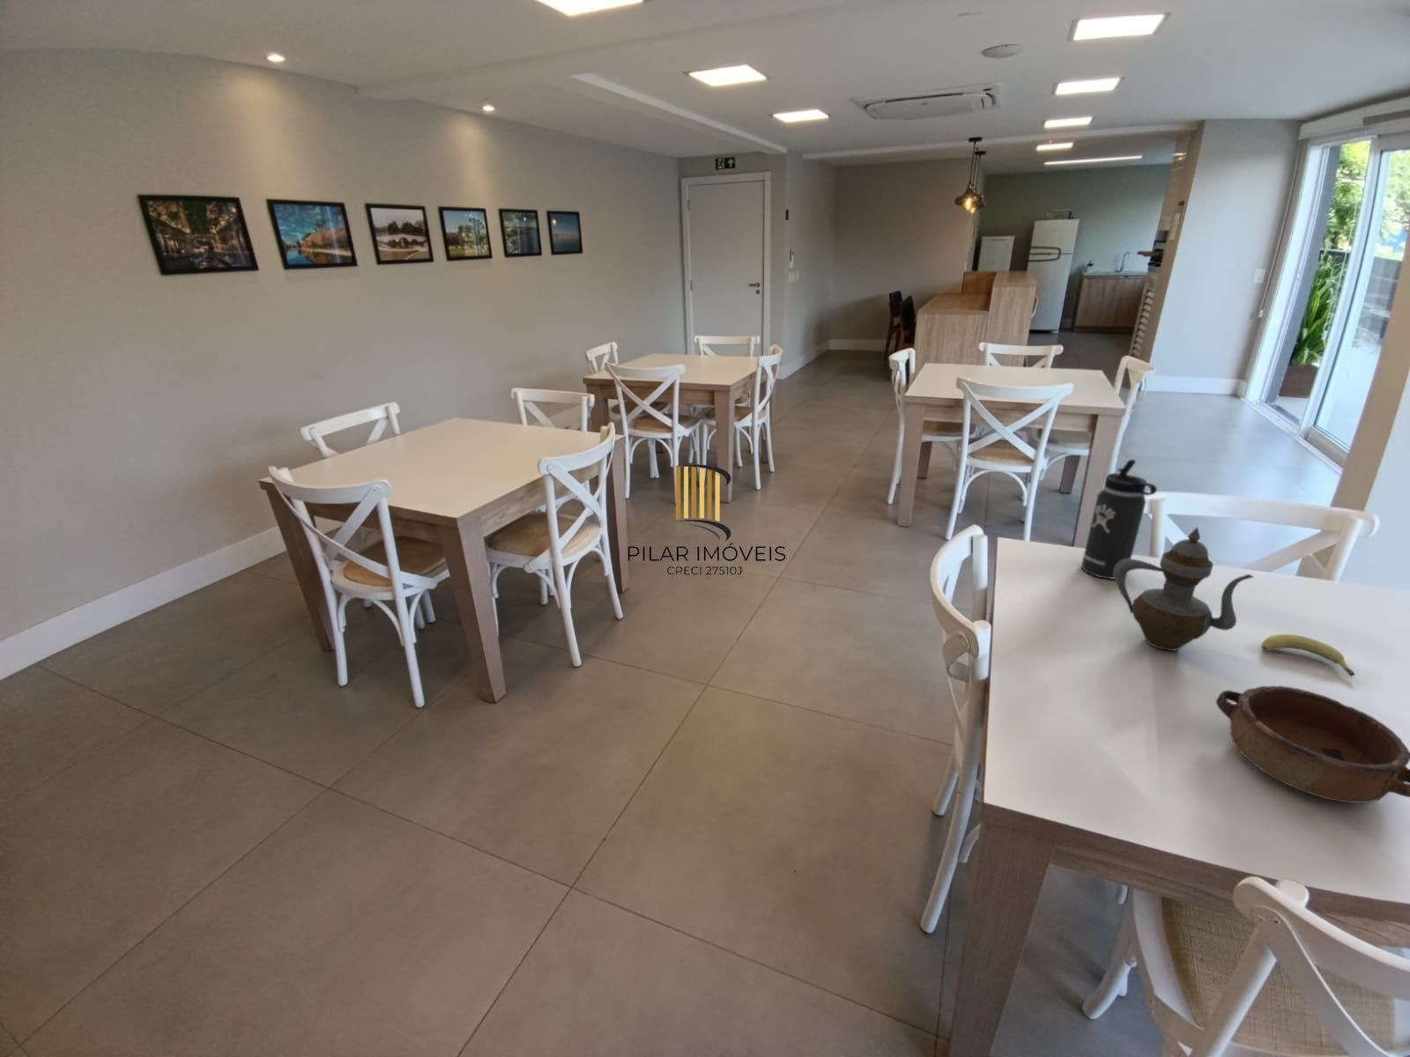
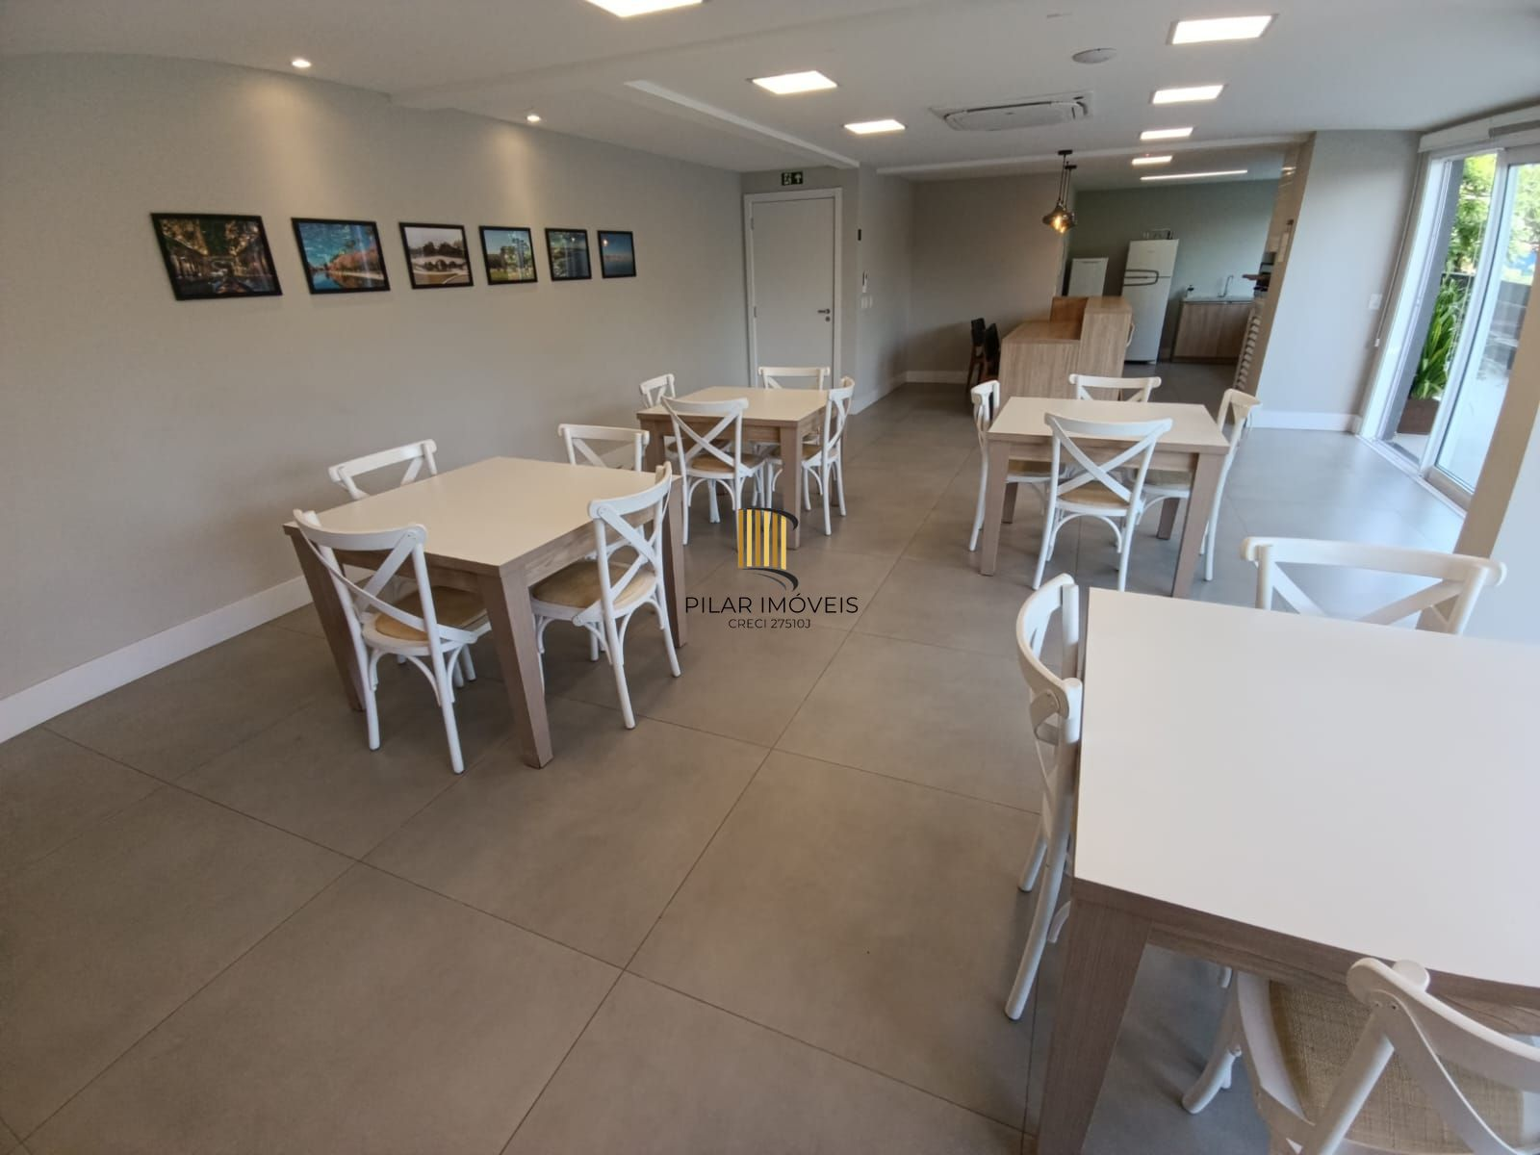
- bowl [1216,685,1410,804]
- thermos bottle [1080,459,1158,580]
- fruit [1260,633,1357,677]
- teapot [1115,526,1255,652]
